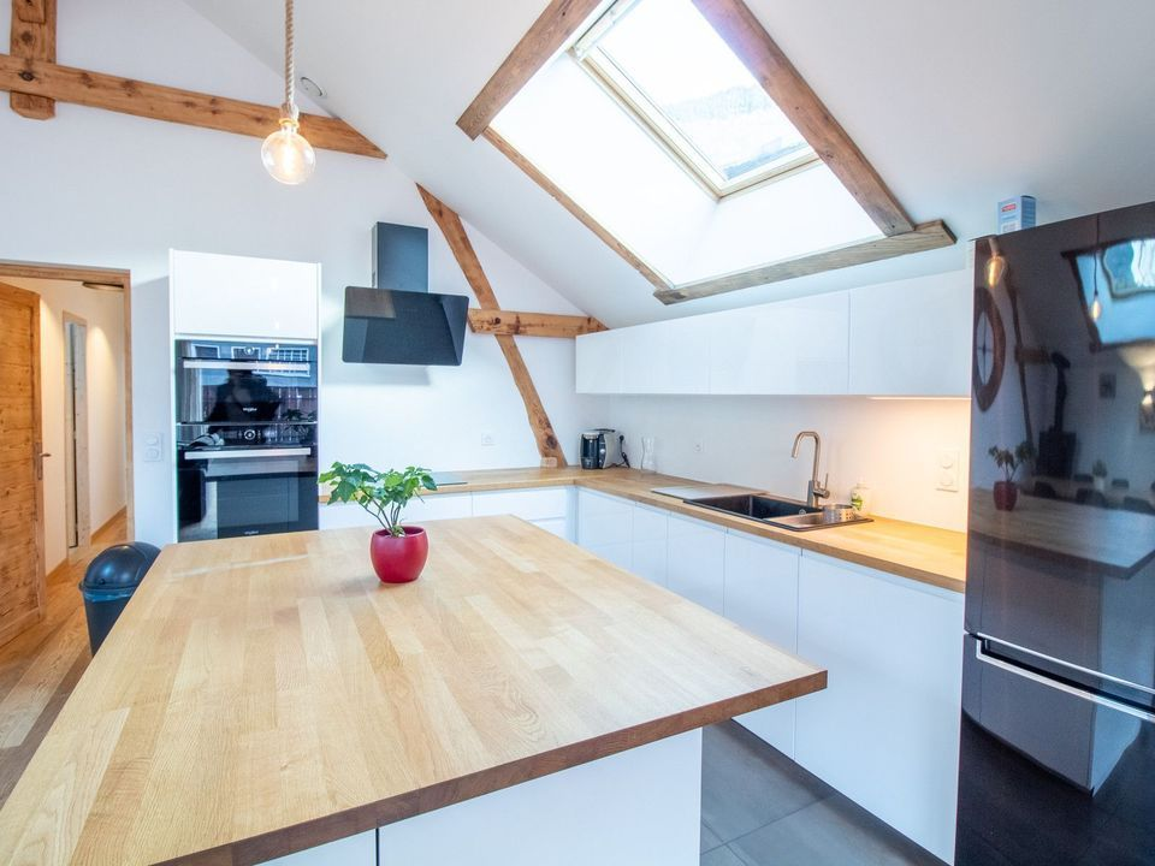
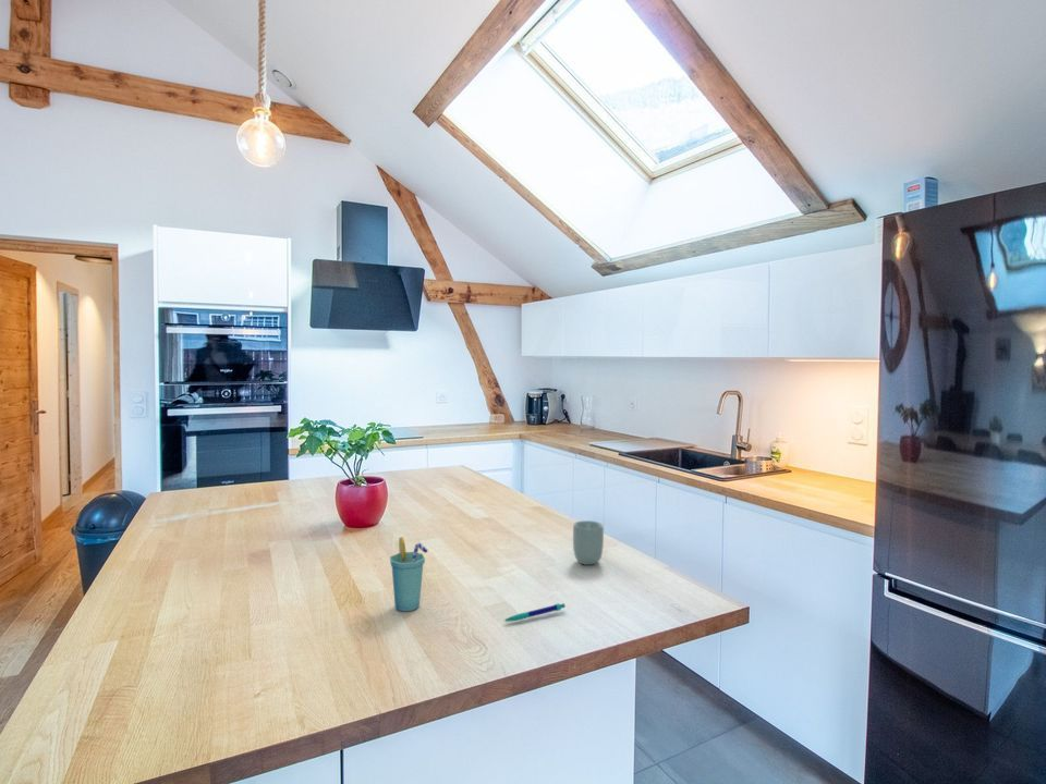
+ cup [389,536,428,613]
+ cup [572,519,605,566]
+ pen [503,602,567,623]
